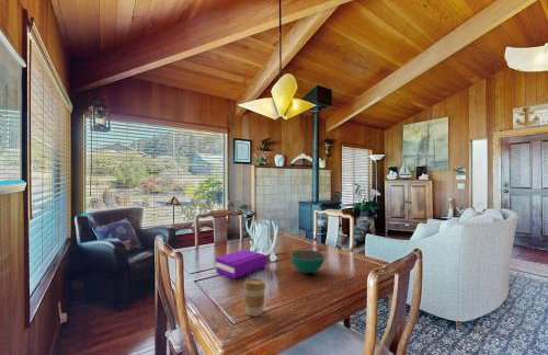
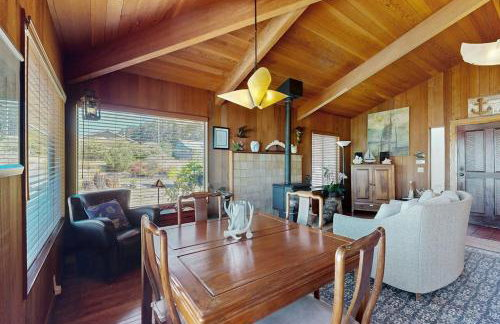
- coffee cup [242,278,267,318]
- book [215,249,267,279]
- bowl [289,249,326,274]
